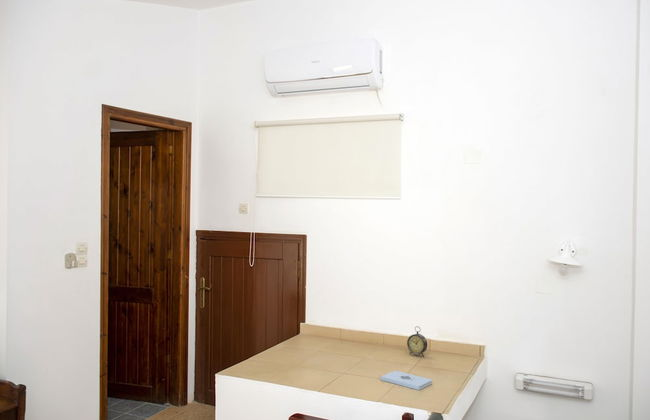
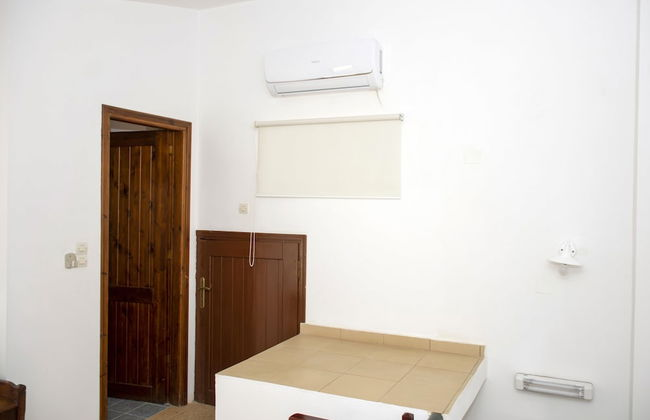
- alarm clock [406,325,428,358]
- notepad [380,370,433,391]
